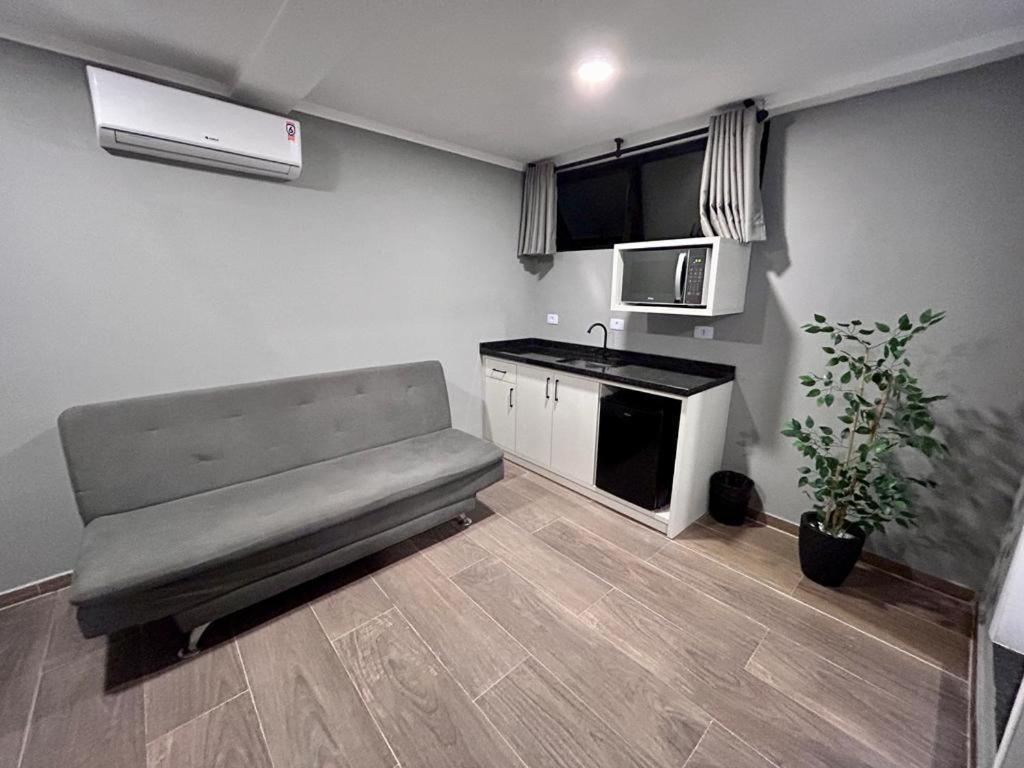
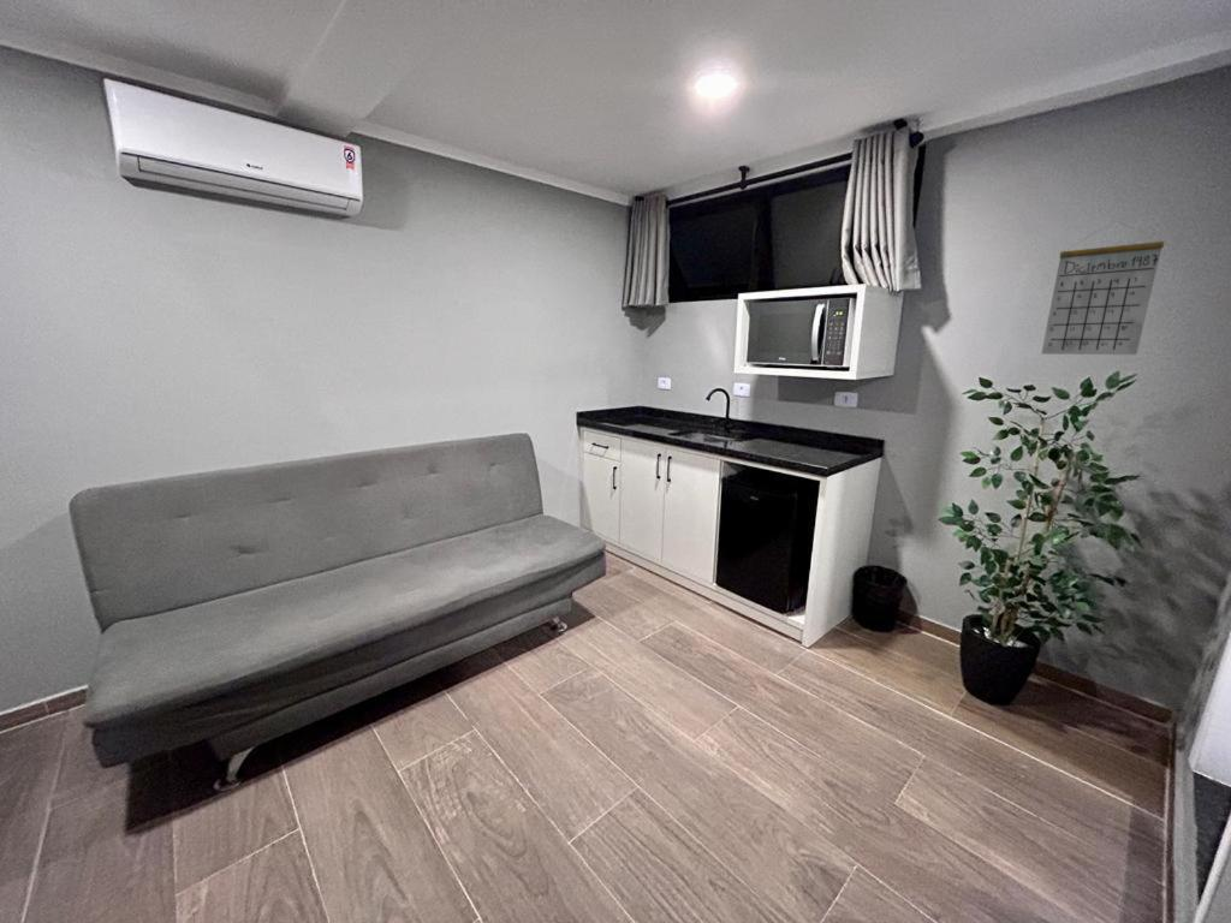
+ calendar [1040,220,1165,356]
